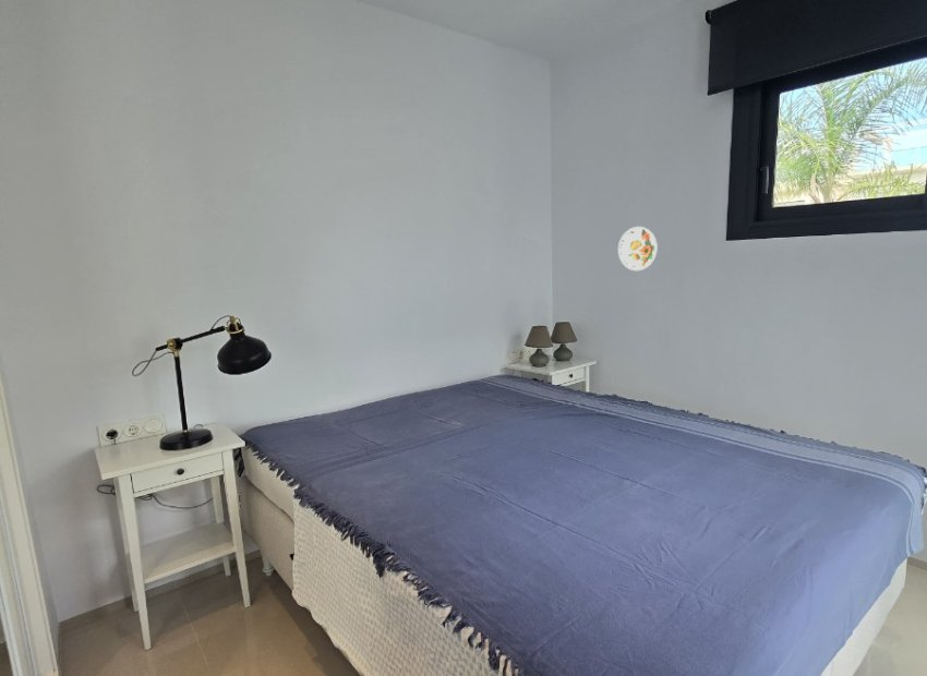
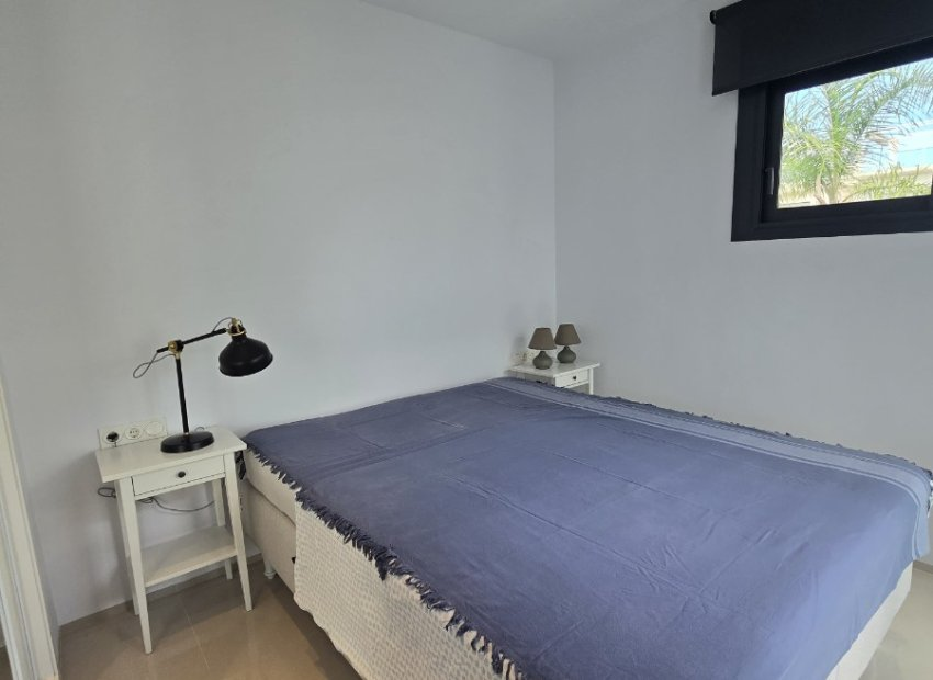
- decorative plate [617,226,659,271]
